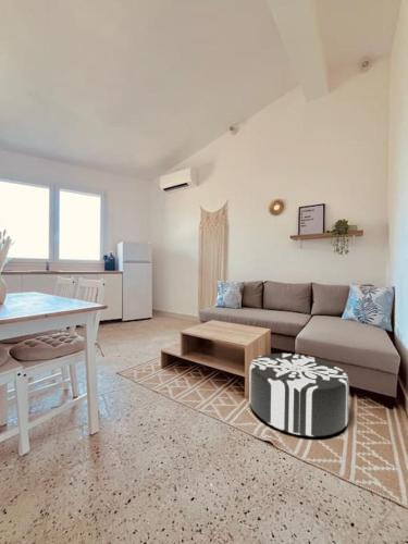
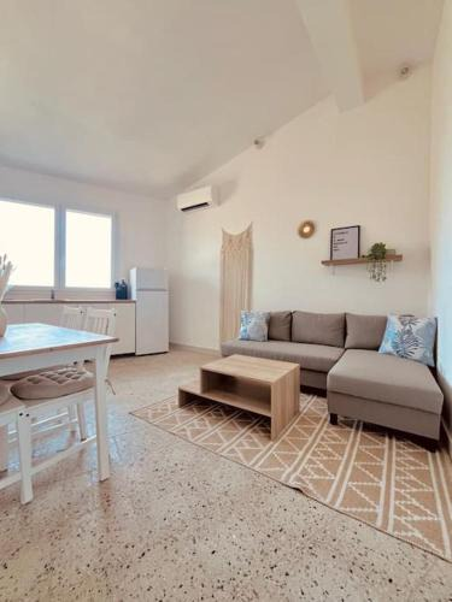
- pouf [248,353,350,437]
